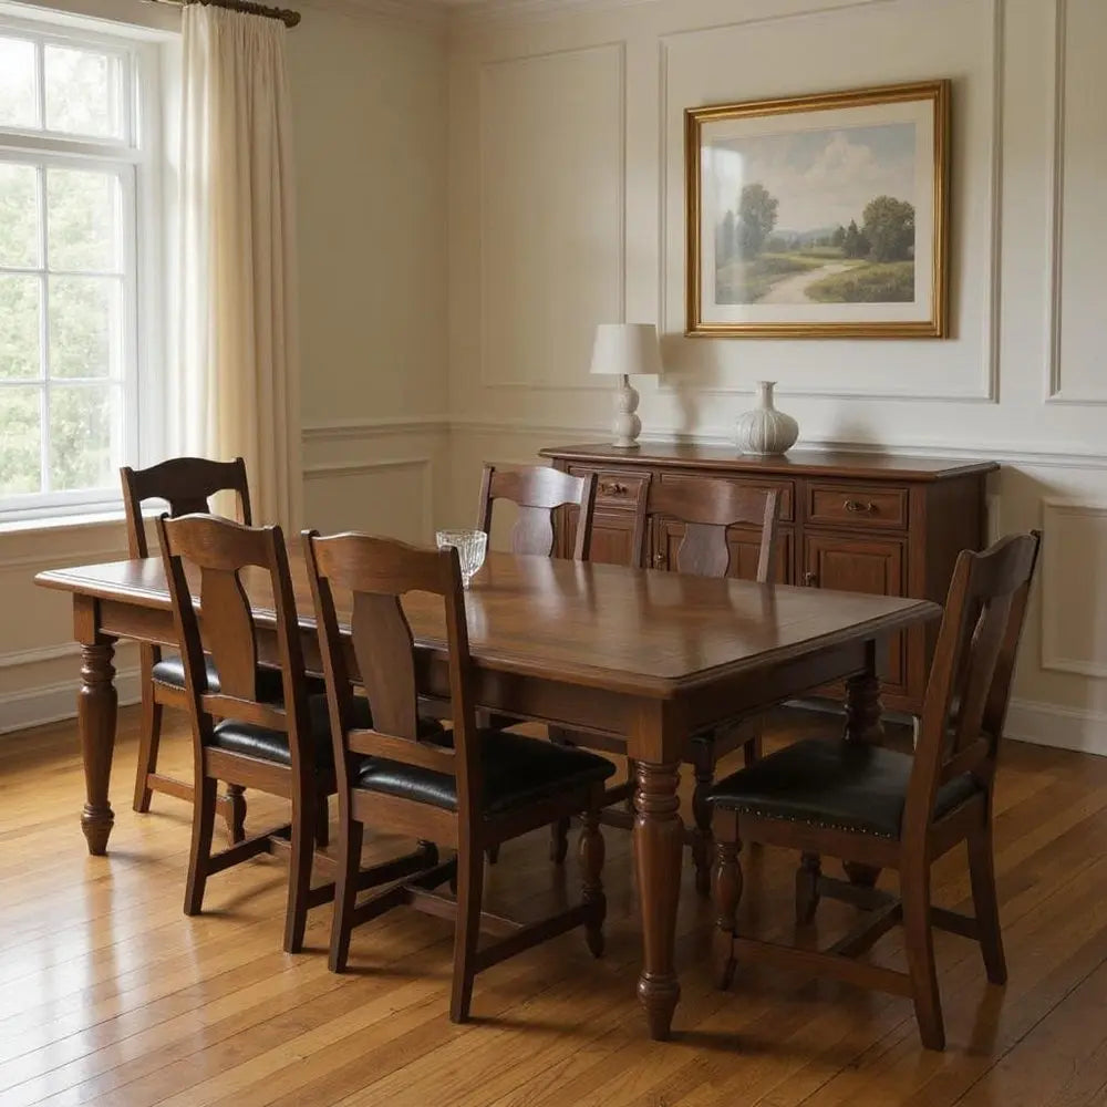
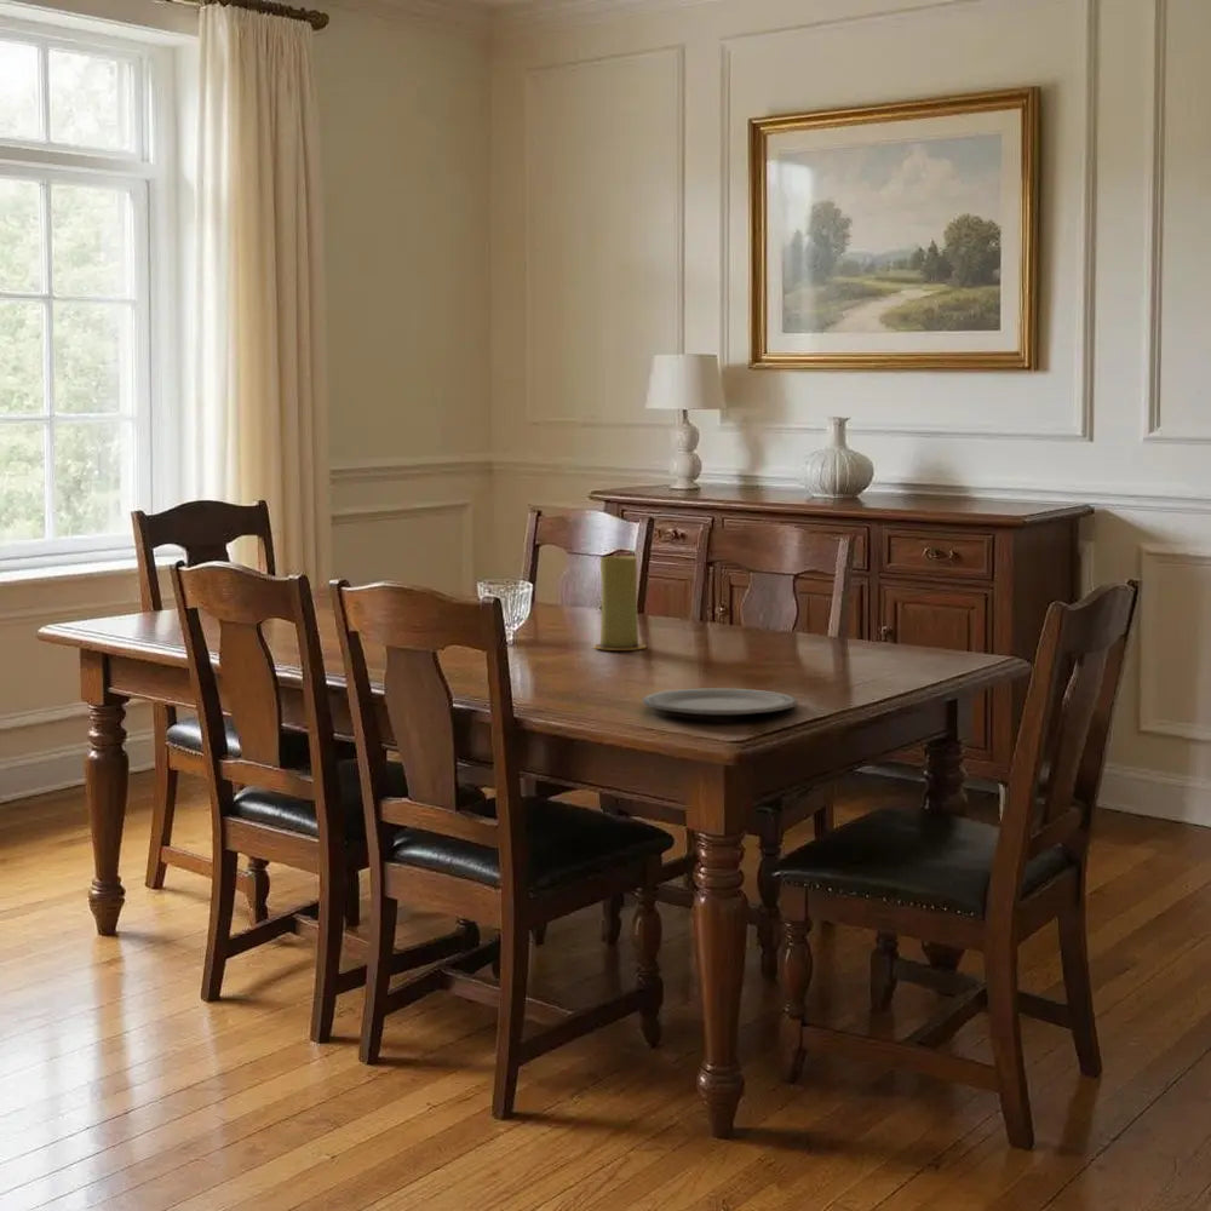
+ plate [642,688,798,717]
+ candle [592,555,647,652]
